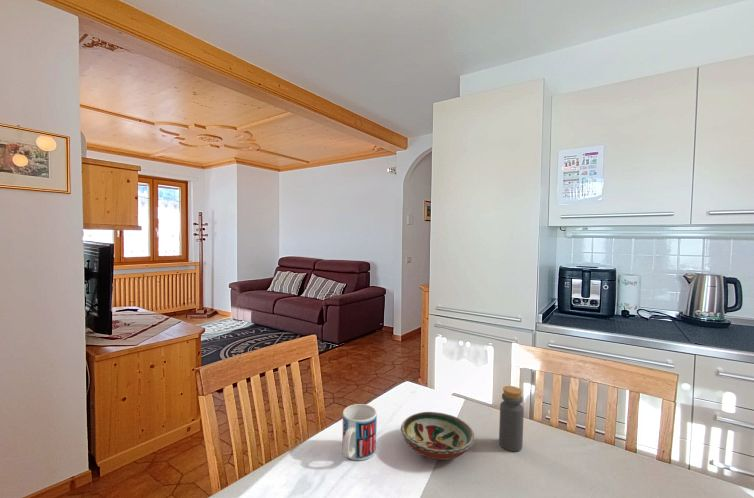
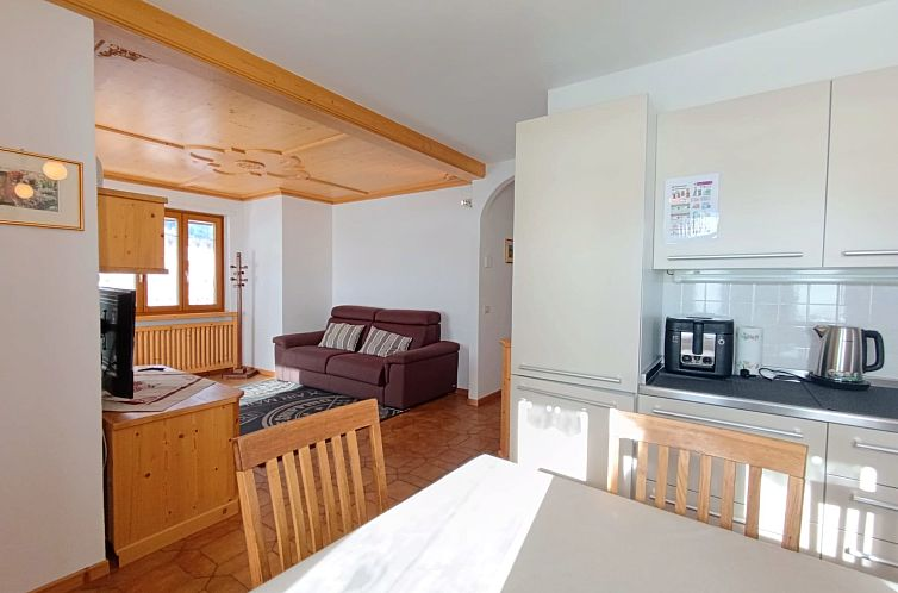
- mug [341,403,378,461]
- decorative bowl [400,411,475,461]
- bottle [498,385,525,452]
